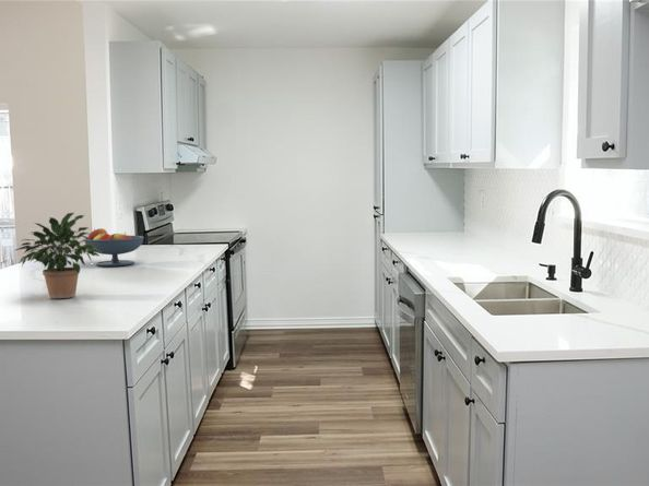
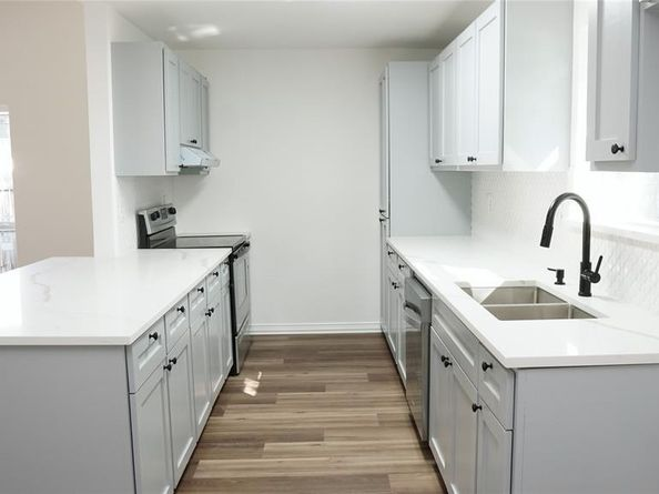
- fruit bowl [83,227,145,268]
- potted plant [13,212,105,299]
